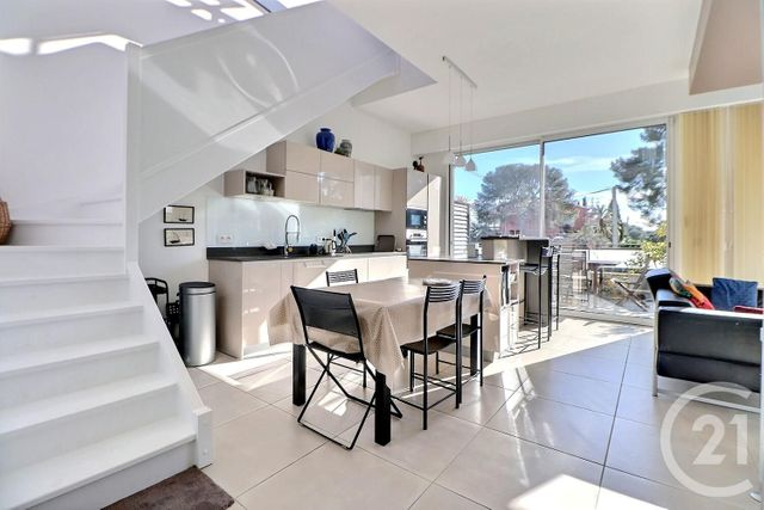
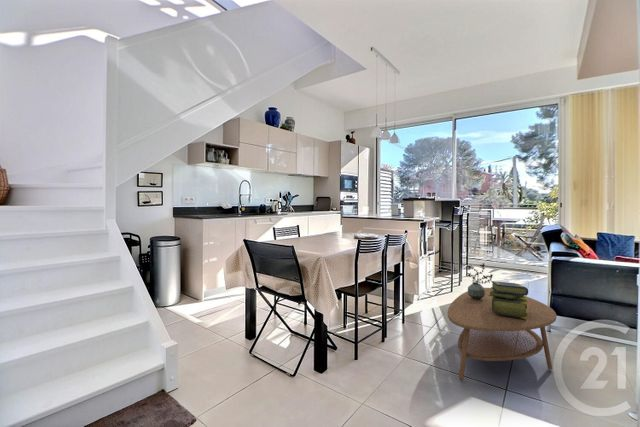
+ potted plant [466,262,494,300]
+ stack of books [488,280,529,319]
+ coffee table [447,287,558,381]
